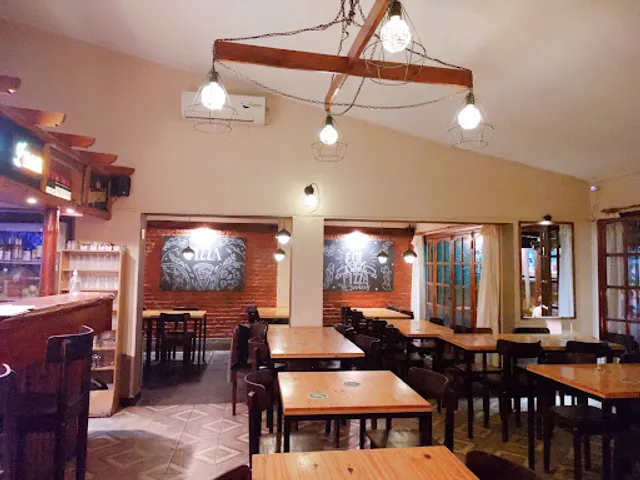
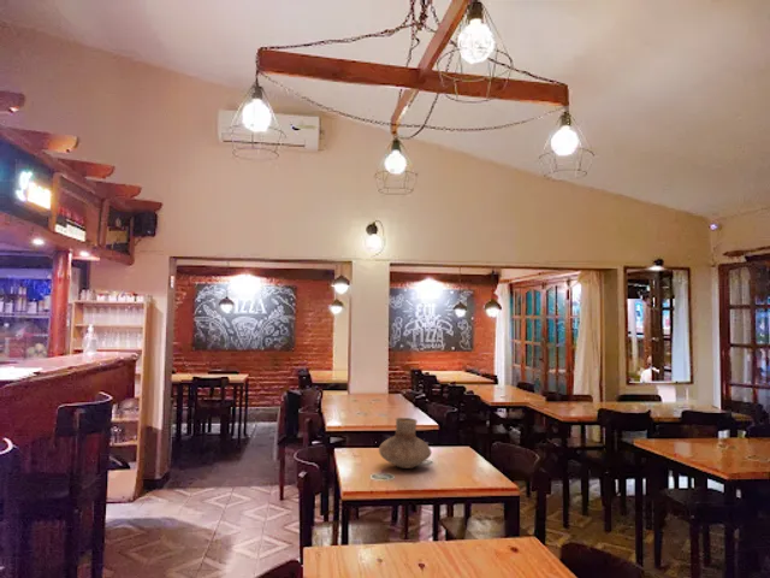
+ vase [378,417,432,470]
